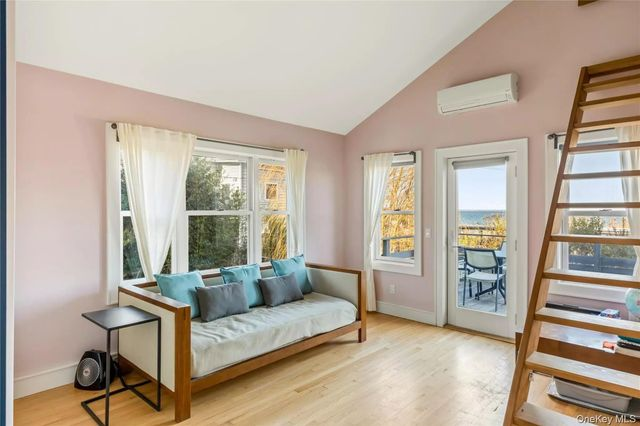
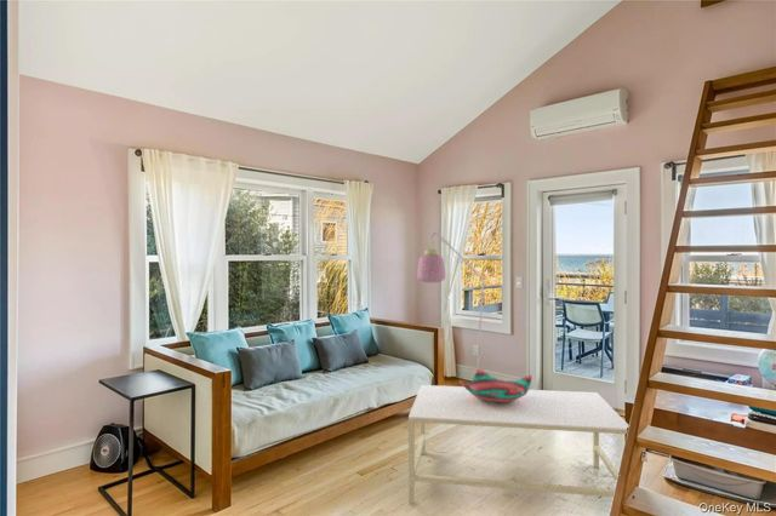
+ coffee table [407,384,629,505]
+ floor lamp [416,230,485,371]
+ decorative bowl [460,367,532,405]
